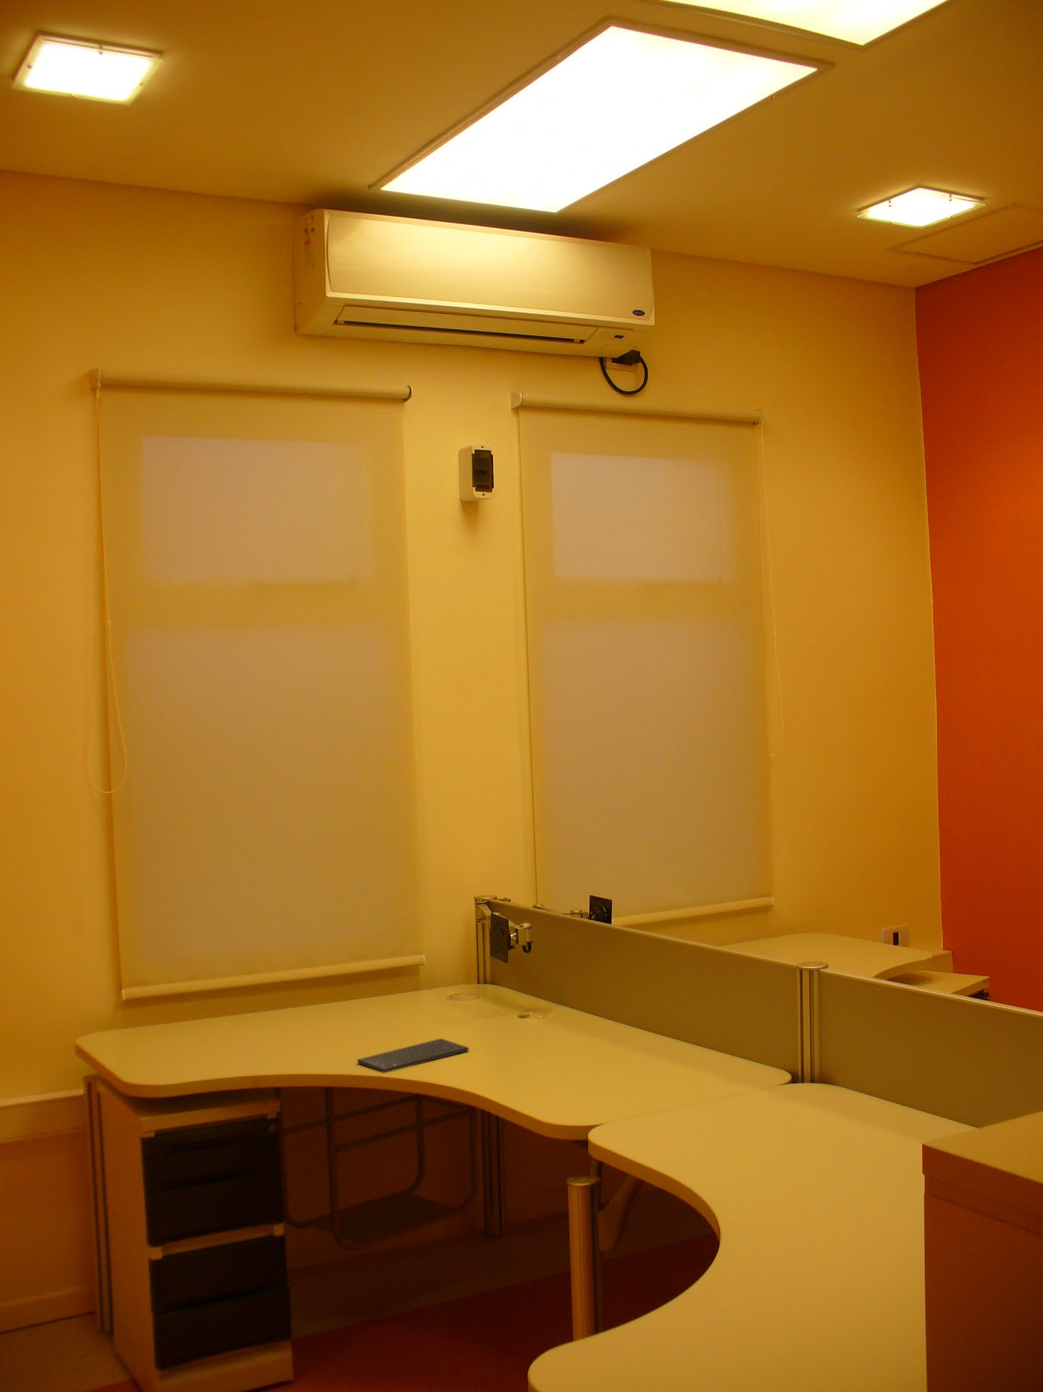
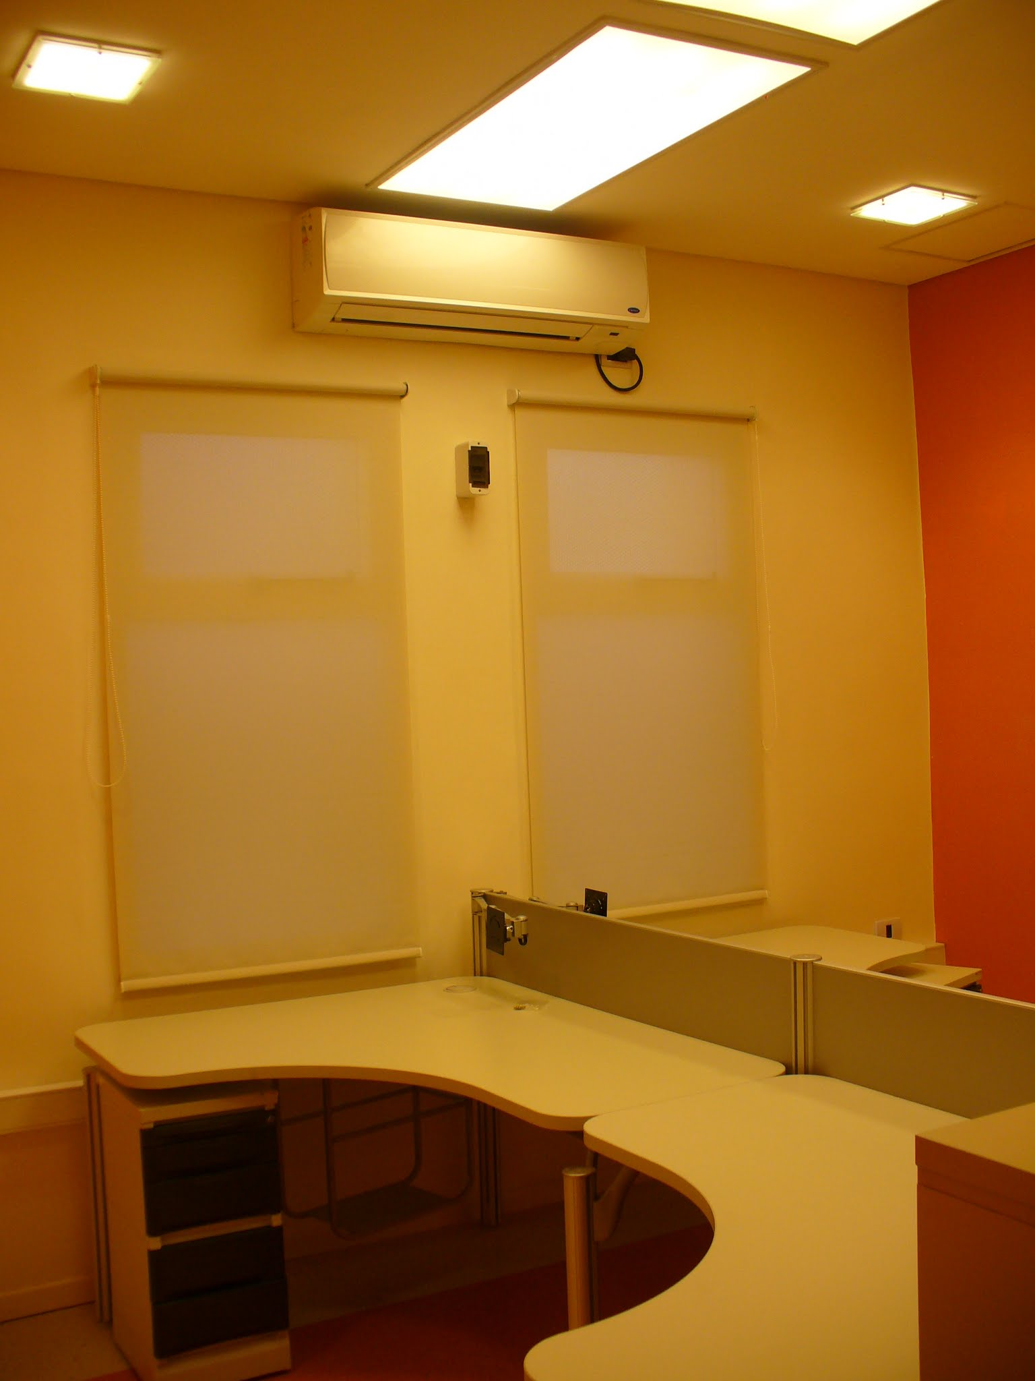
- keyboard [356,1038,469,1073]
